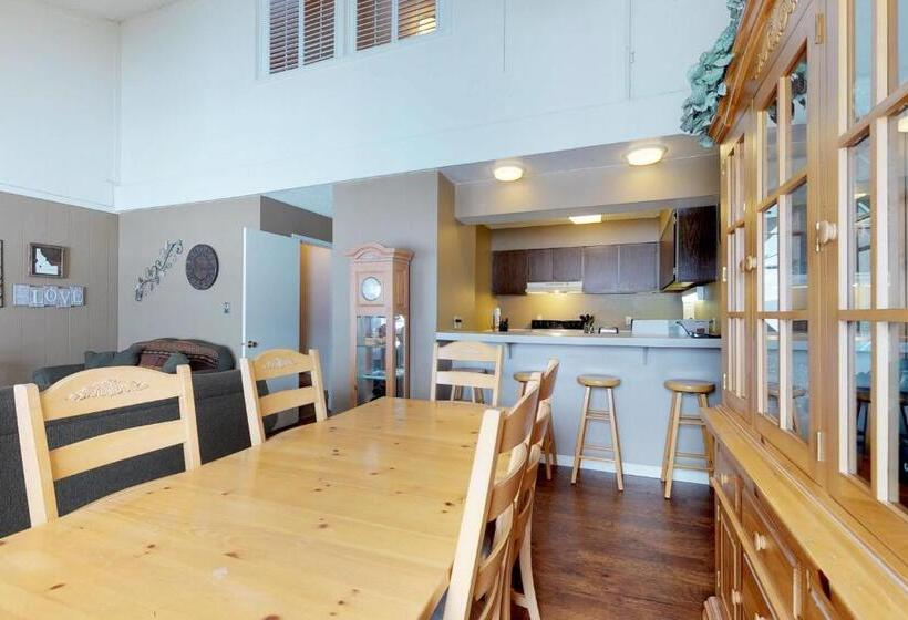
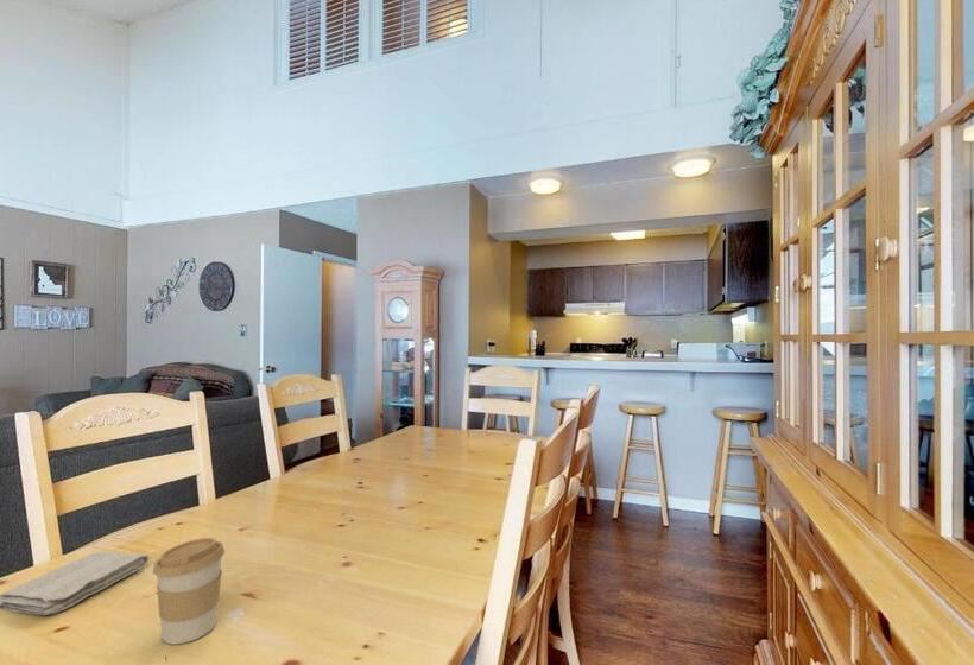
+ coffee cup [152,537,226,645]
+ washcloth [0,550,150,616]
